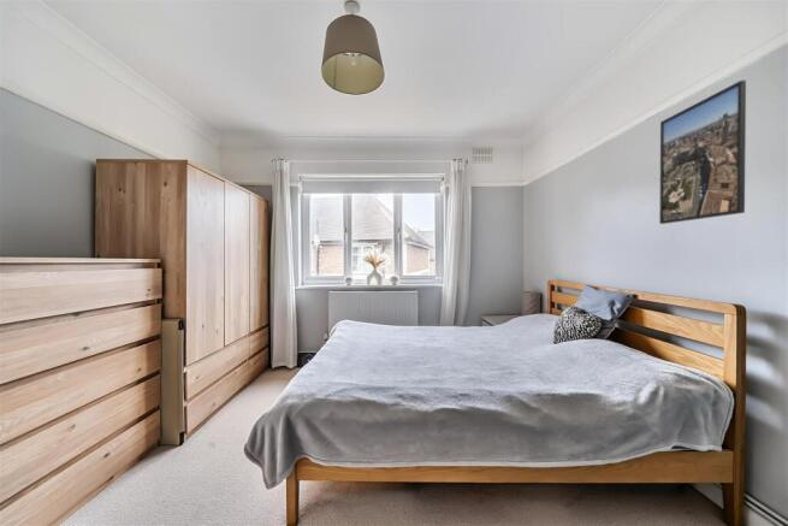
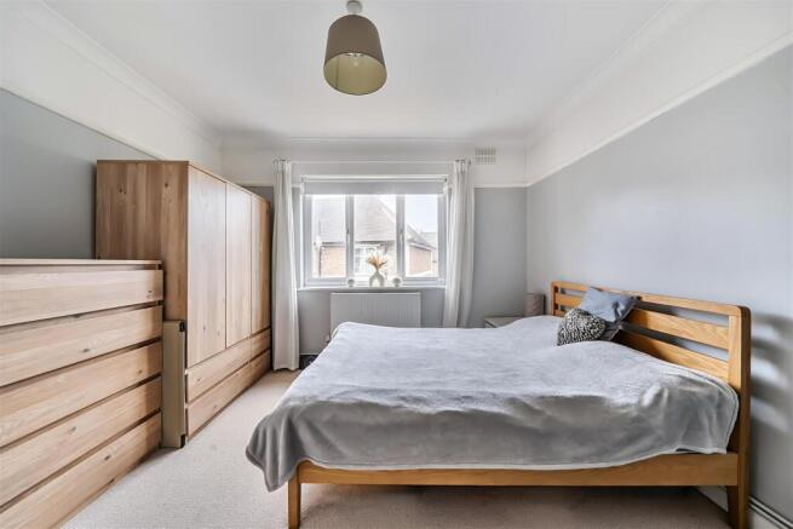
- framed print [658,79,747,225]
